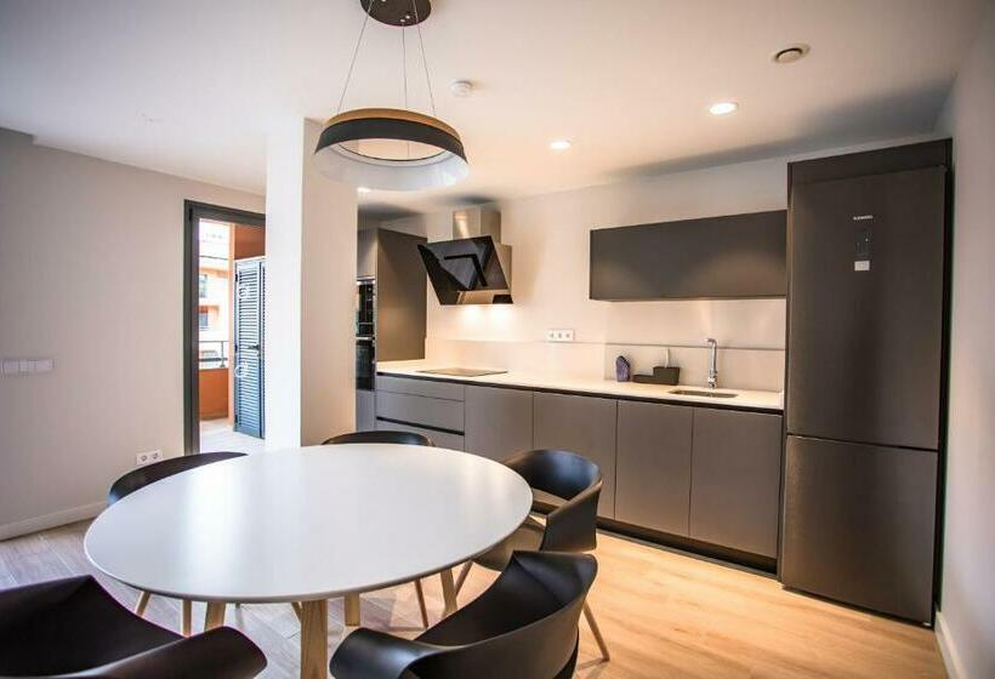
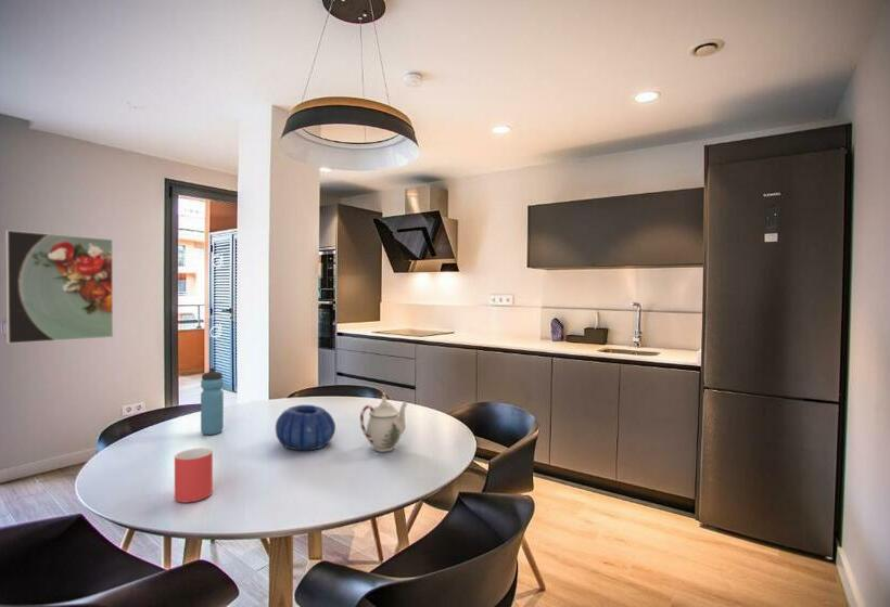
+ water bottle [200,366,225,436]
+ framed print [4,229,114,345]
+ decorative bowl [275,404,336,451]
+ teapot [359,396,409,453]
+ mug [174,447,214,503]
